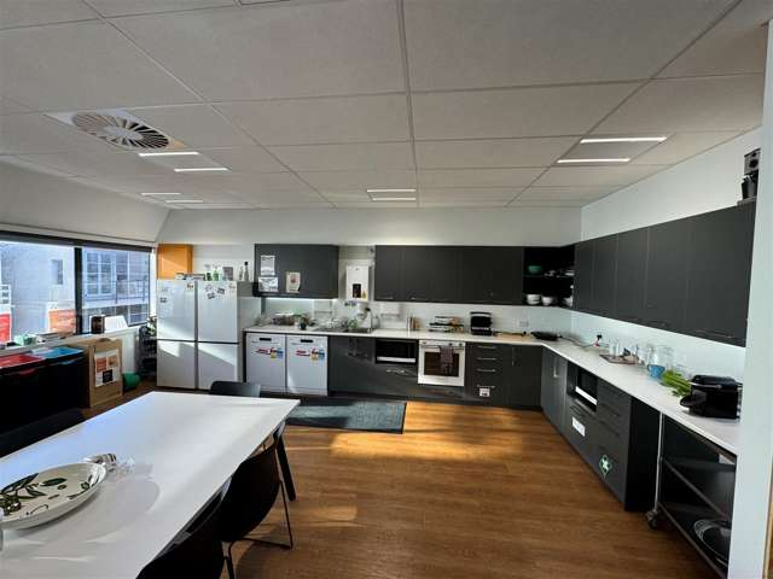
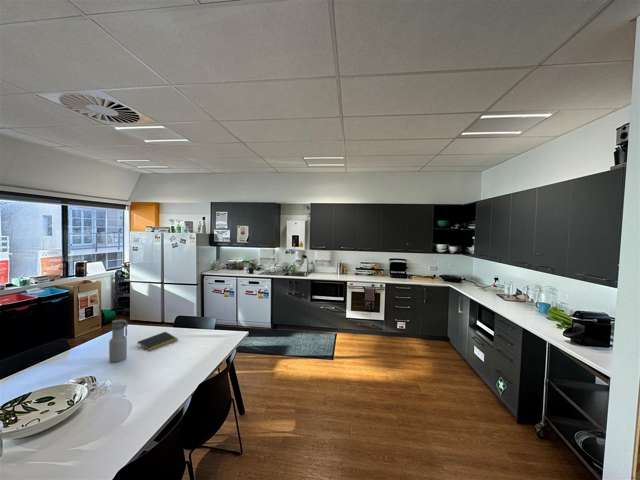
+ water bottle [108,318,129,363]
+ notepad [136,331,179,352]
